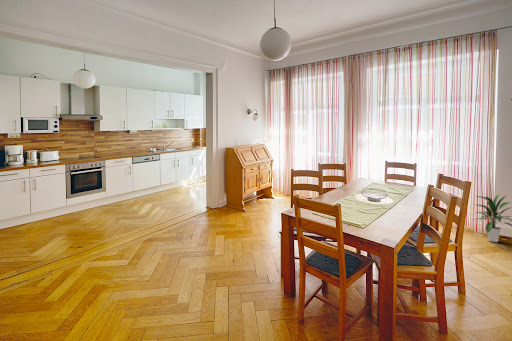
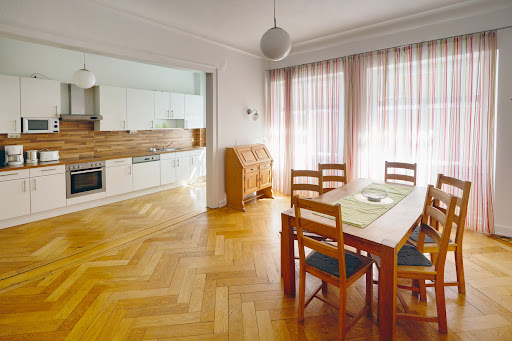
- indoor plant [471,192,512,243]
